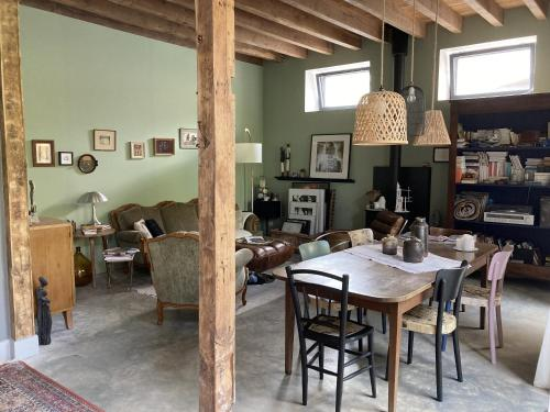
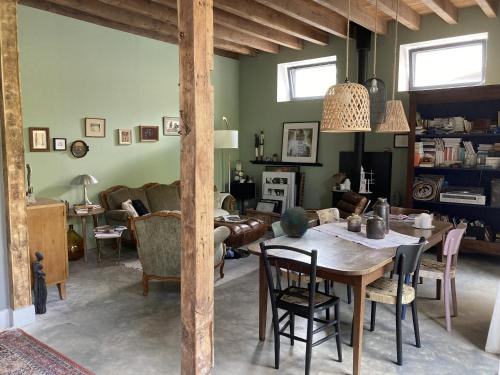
+ decorative bowl [279,206,310,238]
